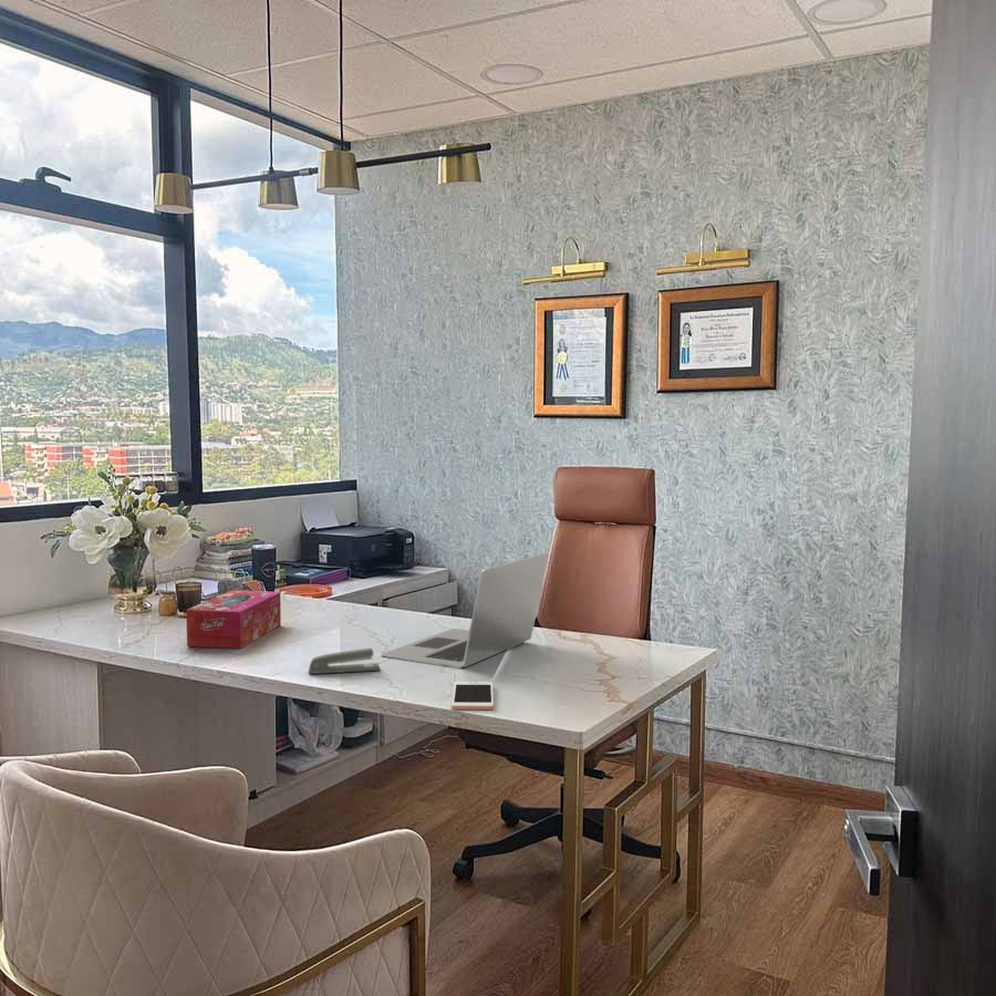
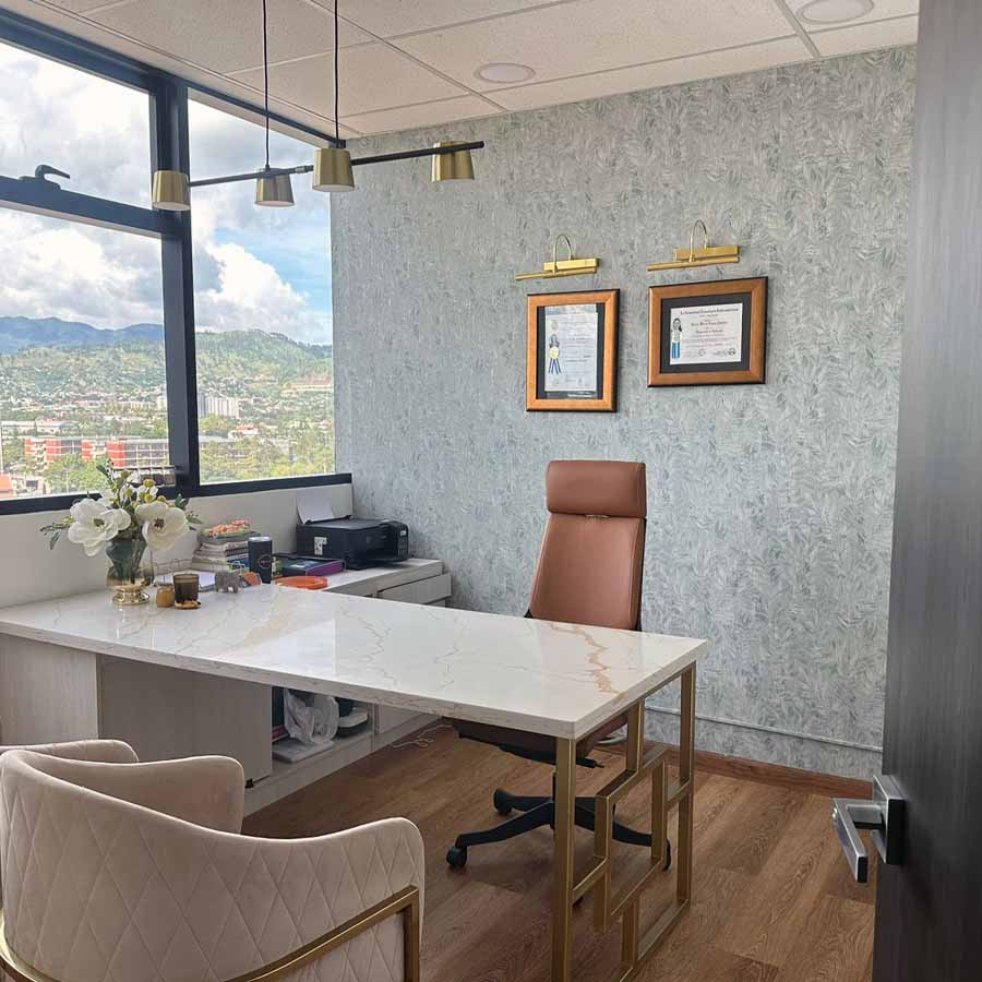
- cell phone [450,681,495,710]
- stapler [308,647,381,675]
- laptop [381,552,550,670]
- tissue box [185,589,282,650]
